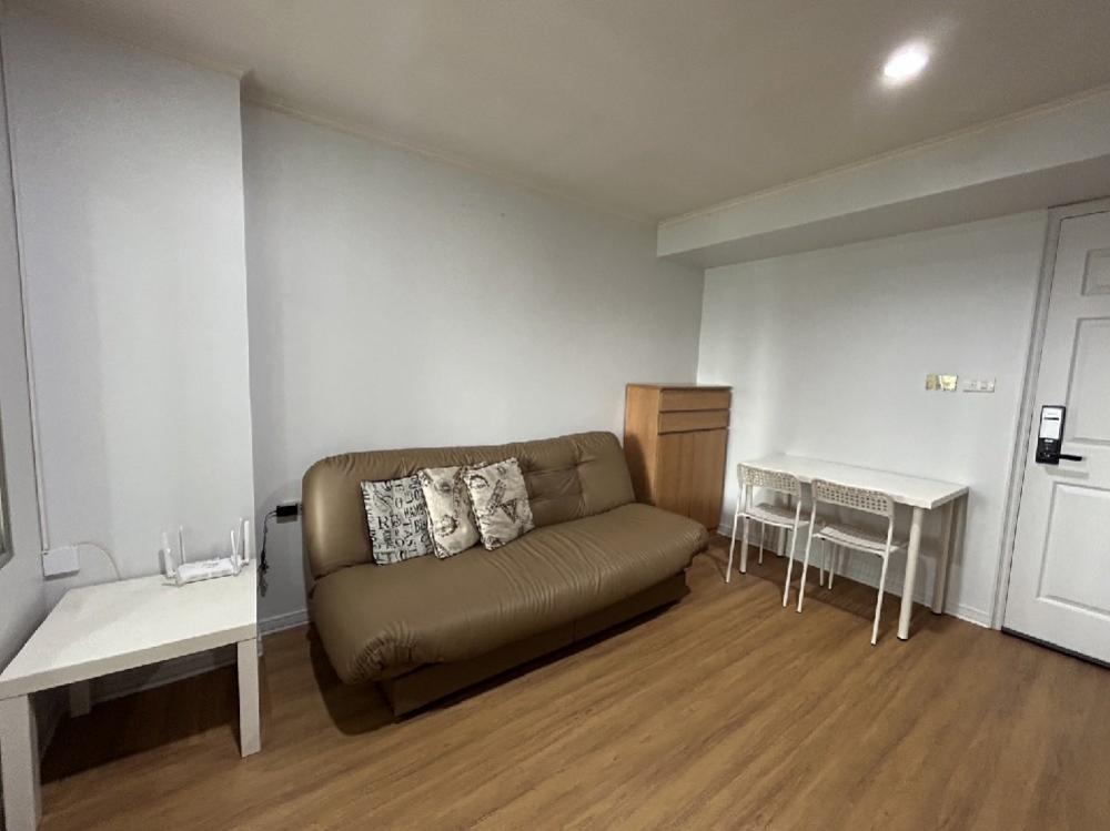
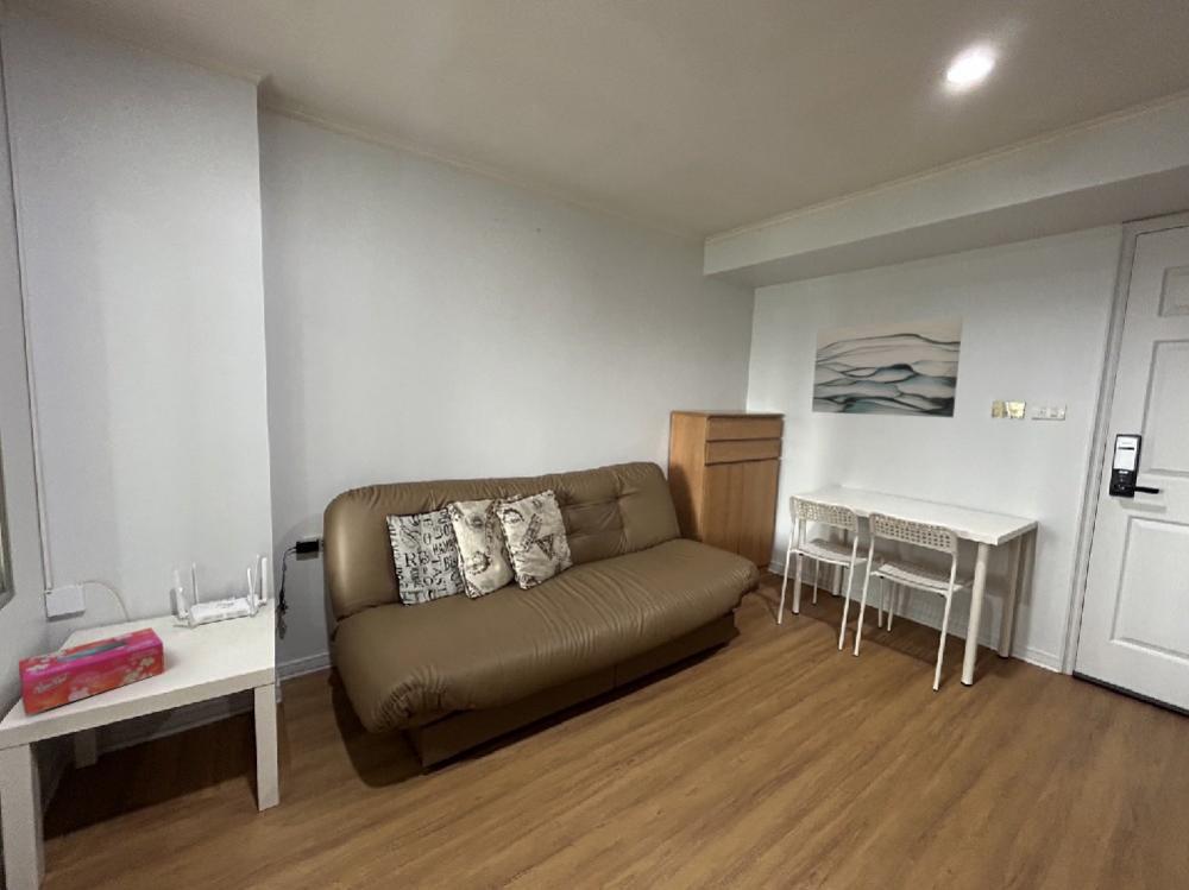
+ wall art [811,315,964,418]
+ tissue box [18,626,165,717]
